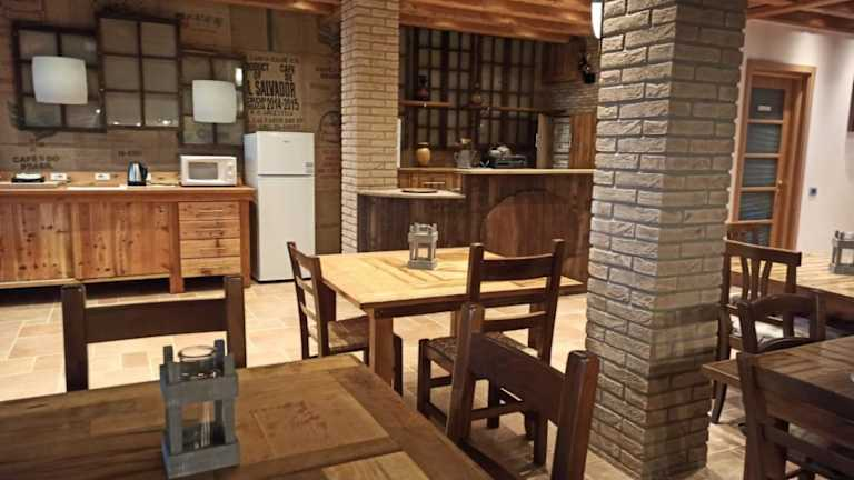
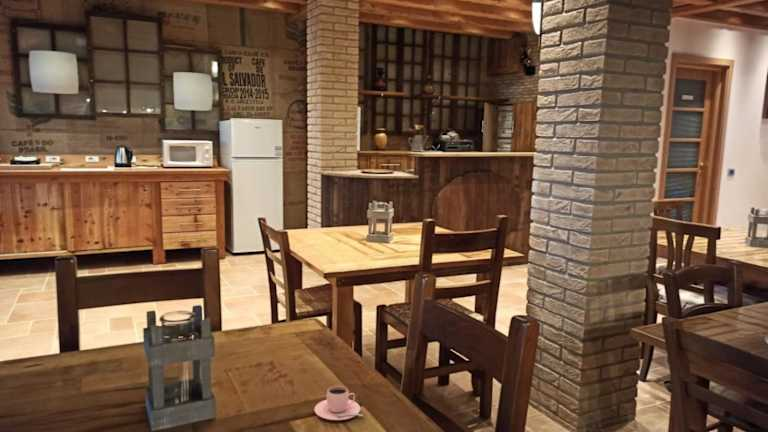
+ teacup [314,385,364,421]
